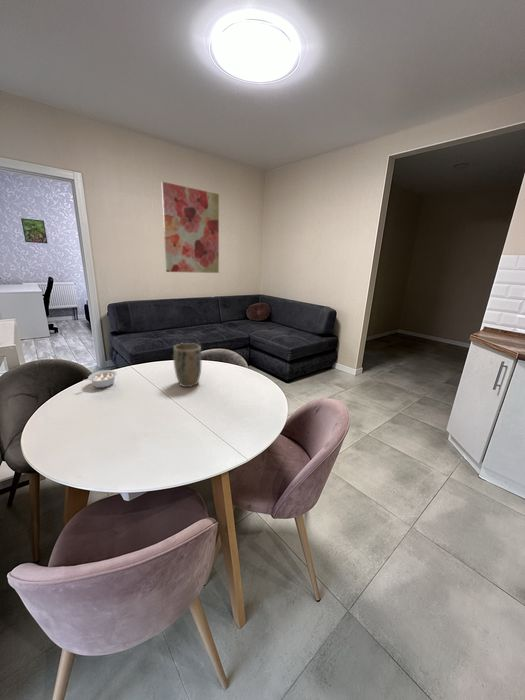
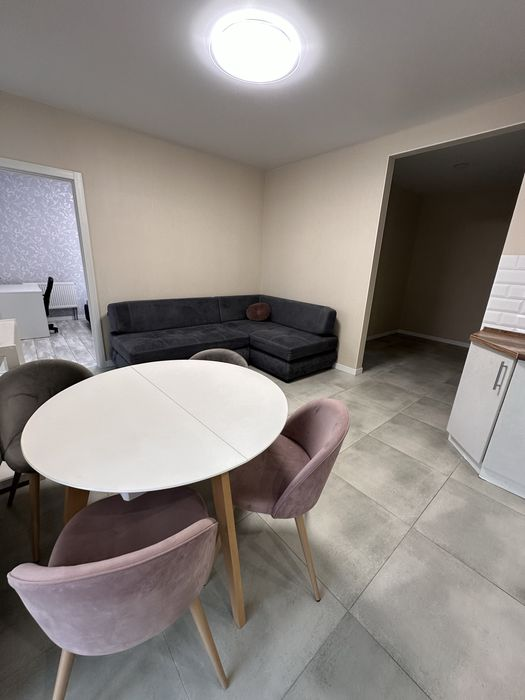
- plant pot [172,342,202,388]
- wall art [160,181,220,274]
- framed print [20,217,48,244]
- legume [82,369,118,389]
